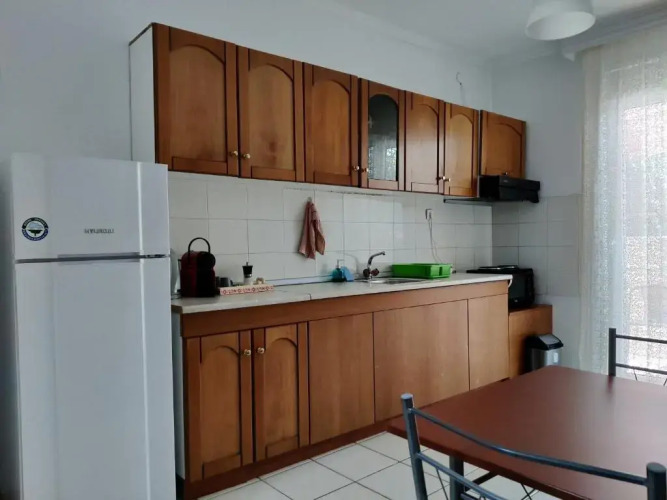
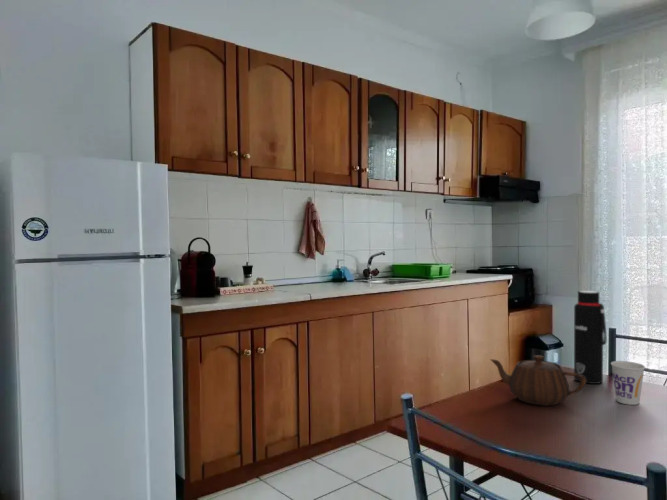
+ water bottle [573,290,607,385]
+ cup [610,360,646,406]
+ teapot [489,354,587,407]
